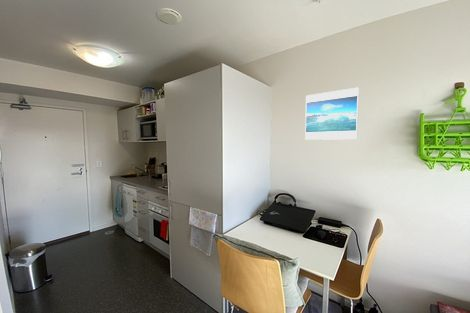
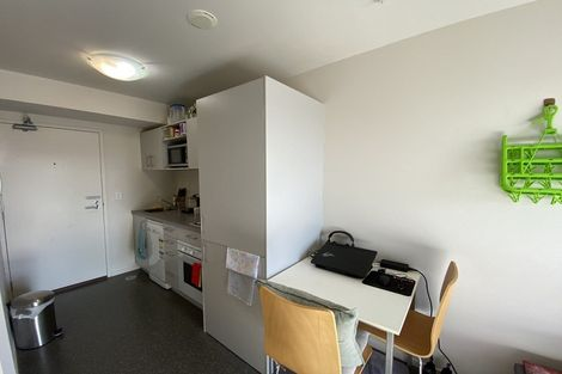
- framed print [304,87,360,141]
